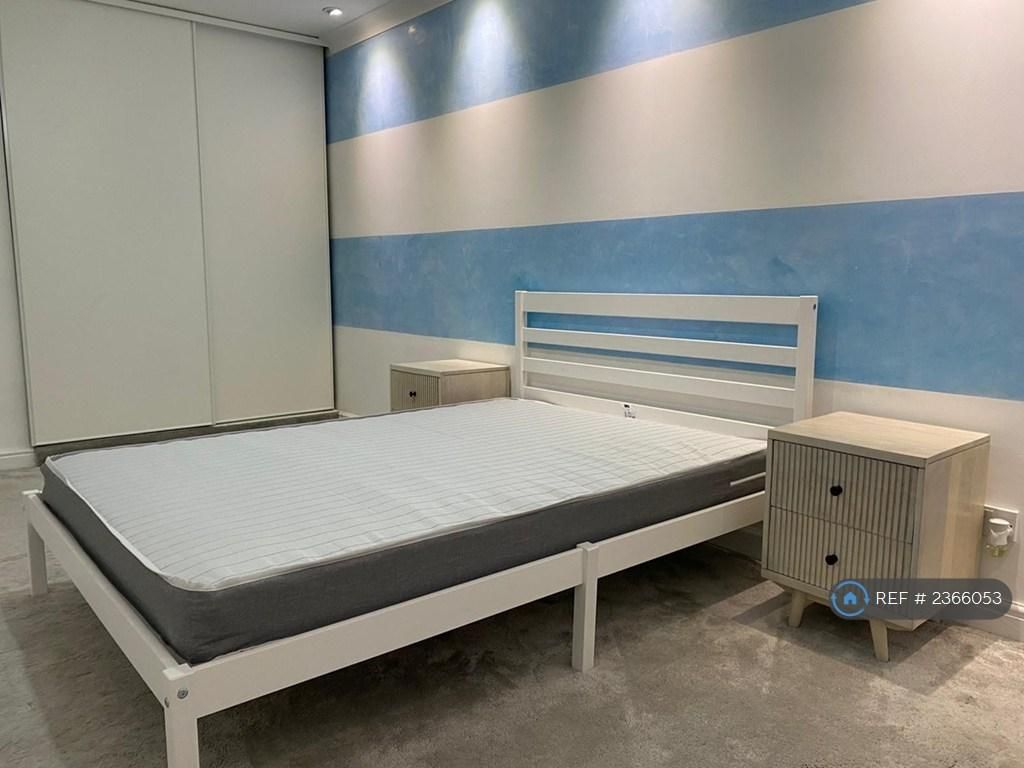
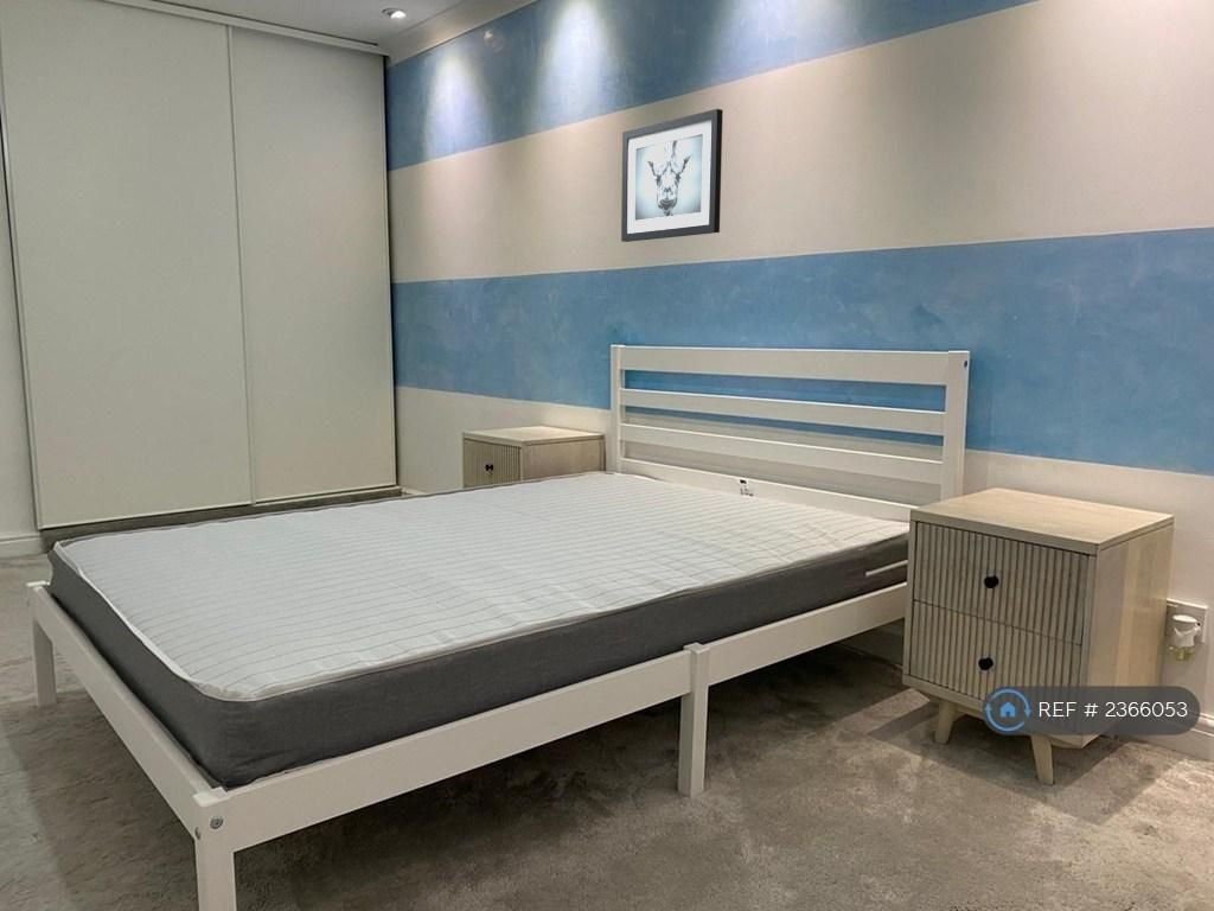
+ wall art [620,108,724,243]
